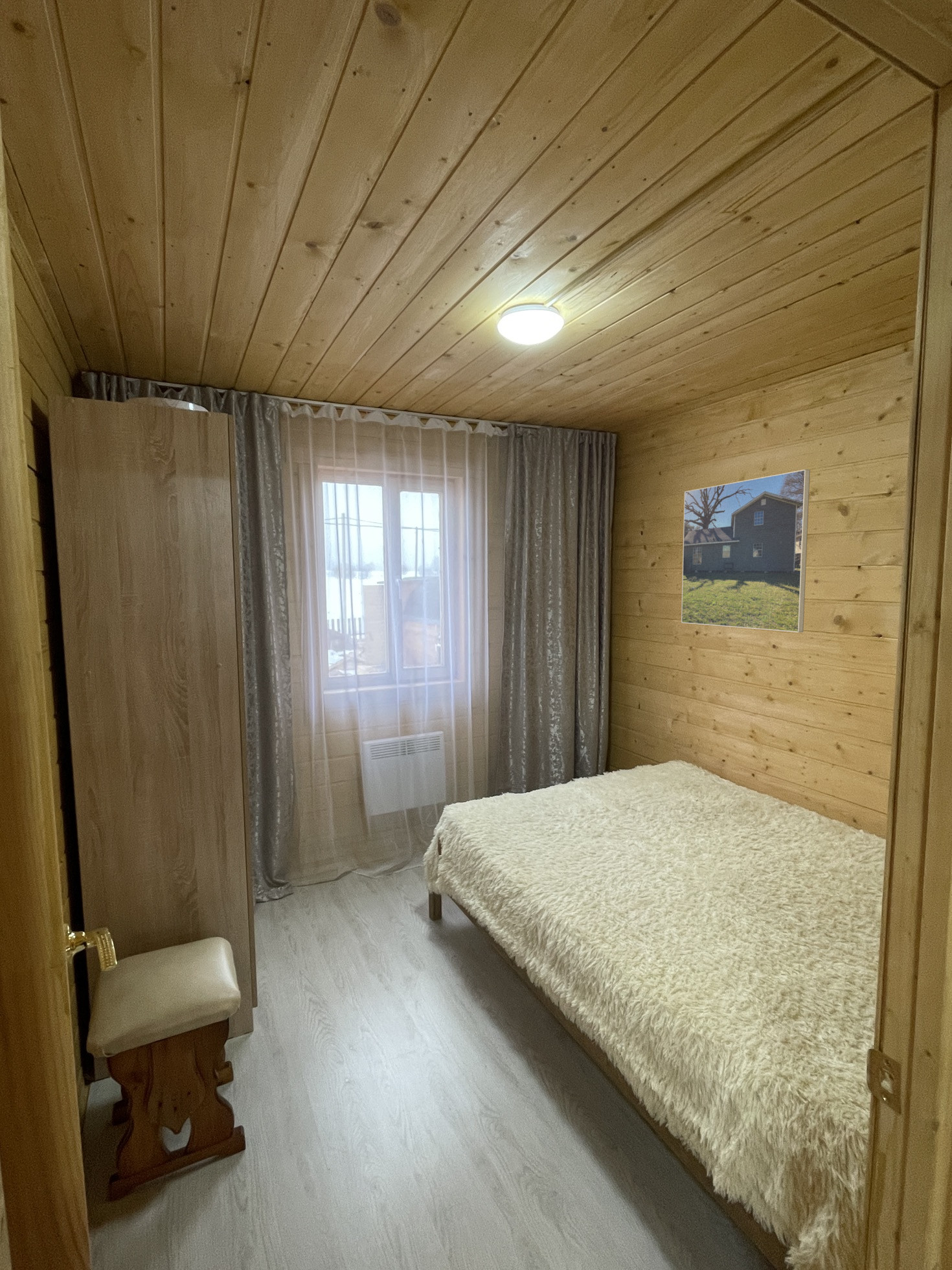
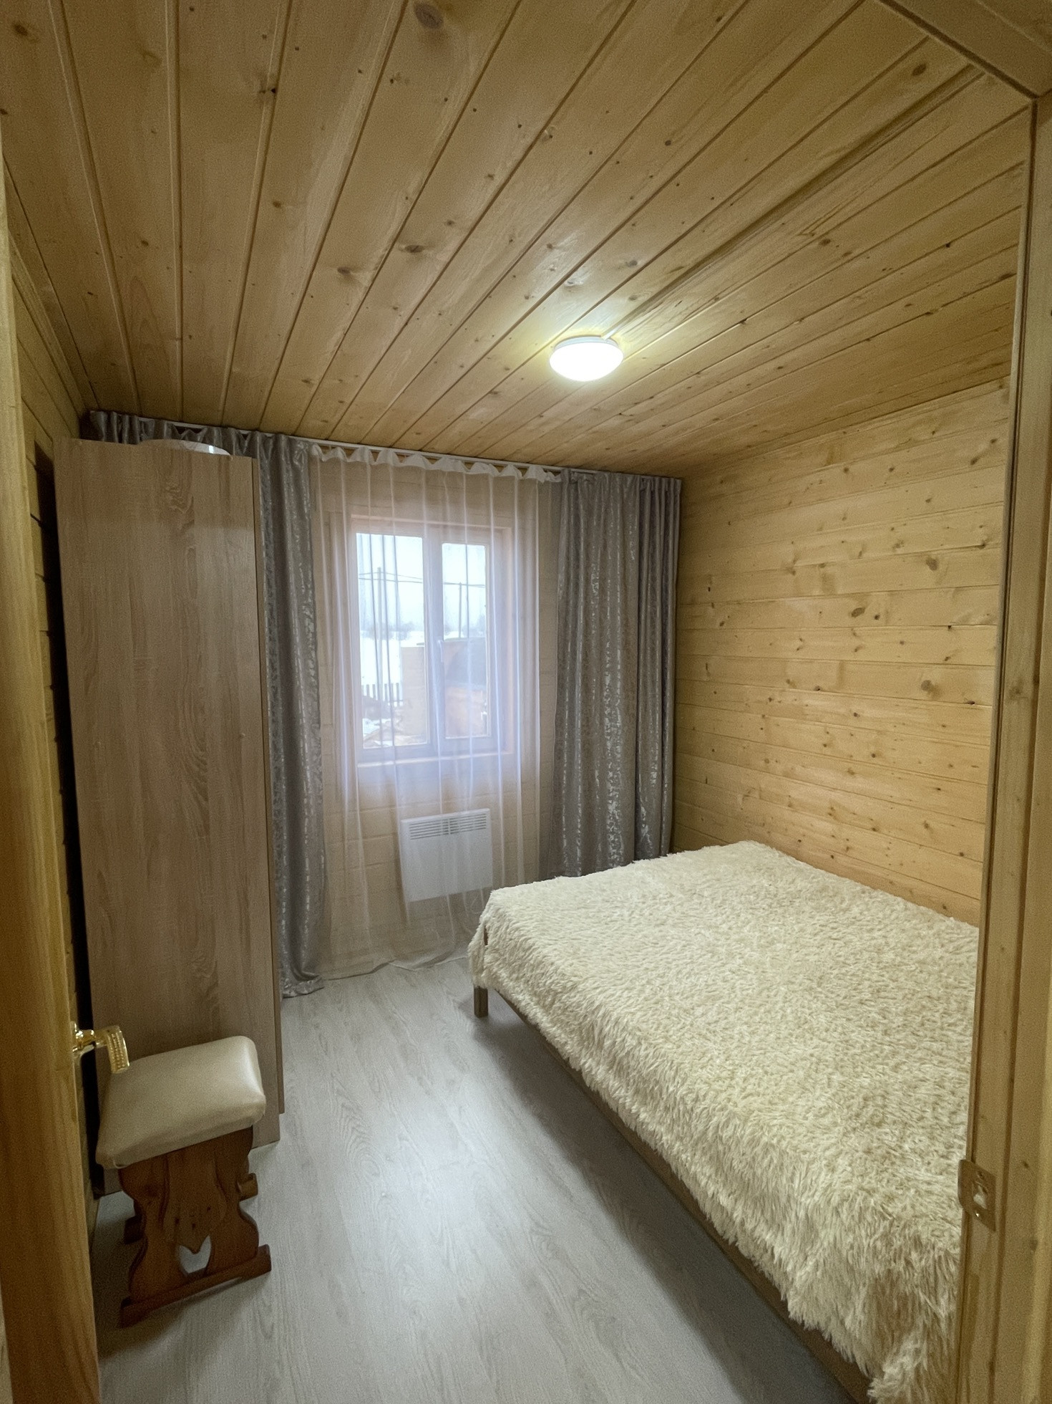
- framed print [681,468,811,633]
